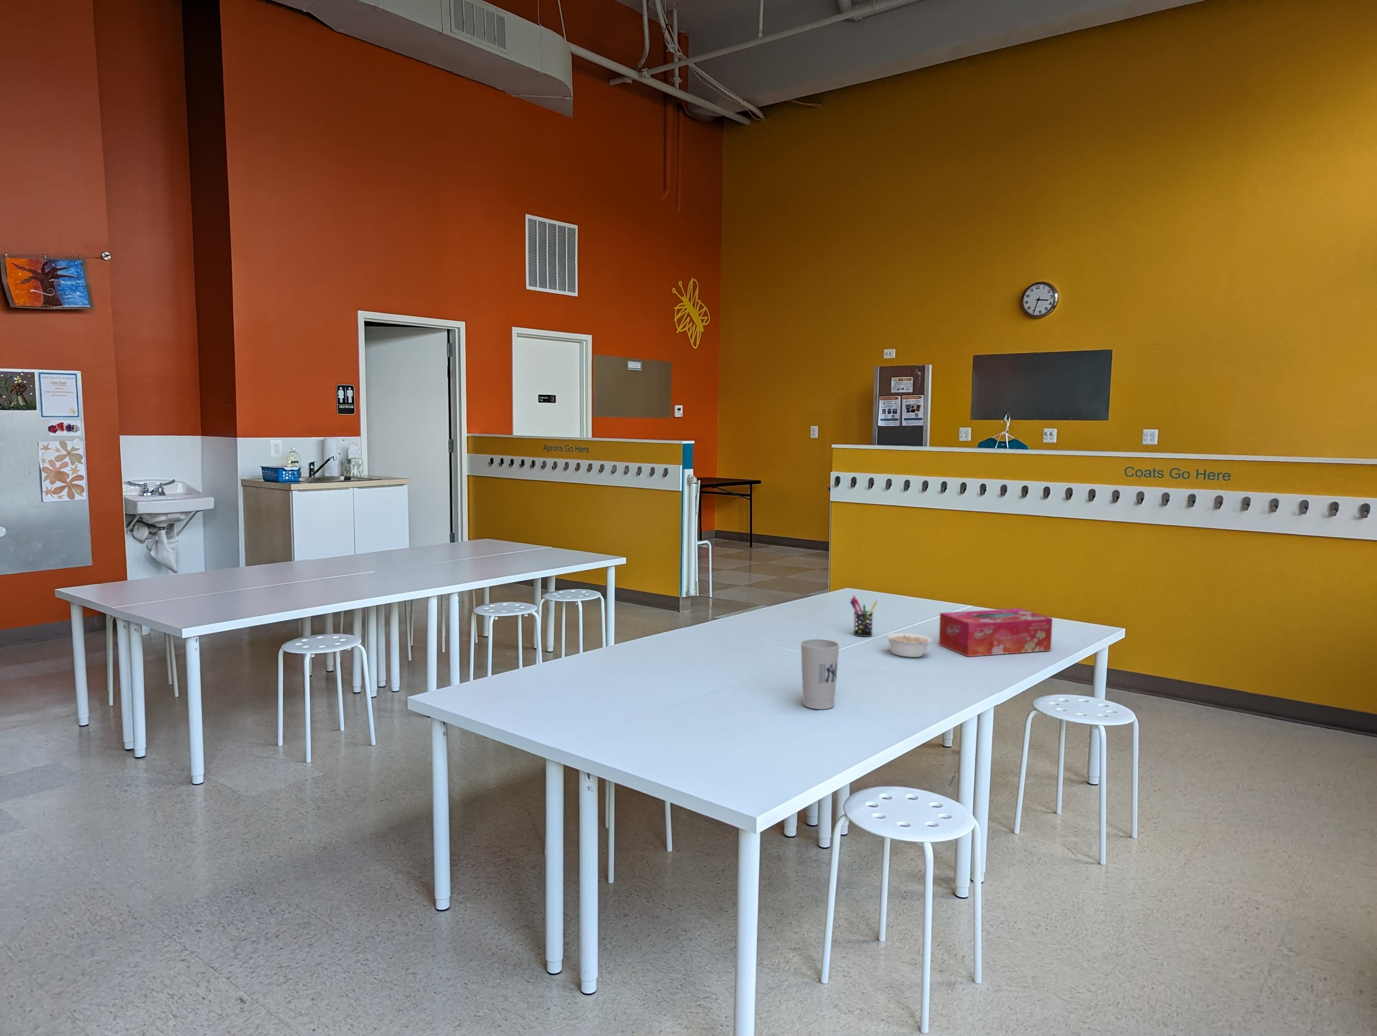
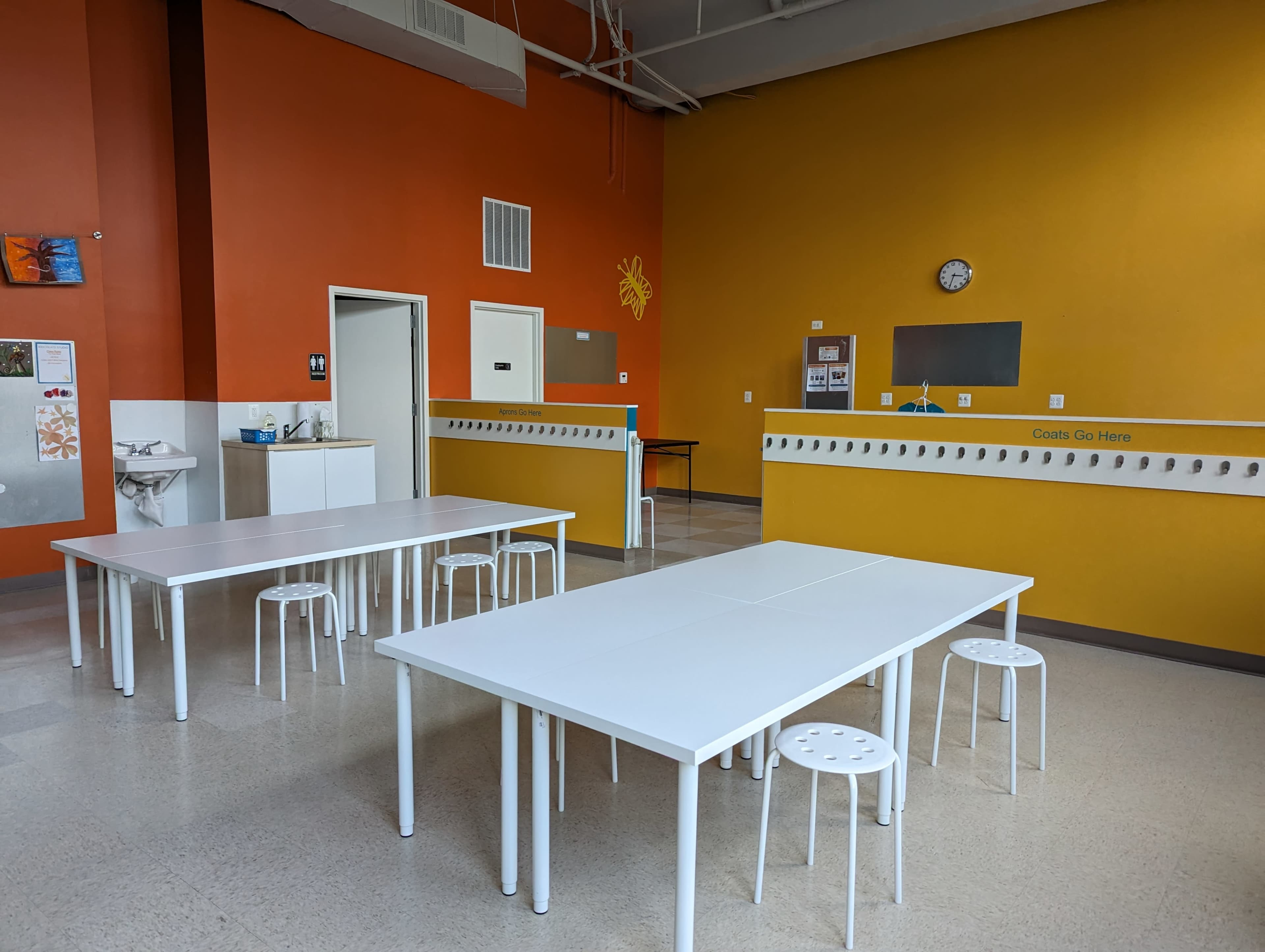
- cup [800,639,840,710]
- tissue box [938,608,1053,657]
- legume [885,632,933,657]
- pen holder [849,595,878,637]
